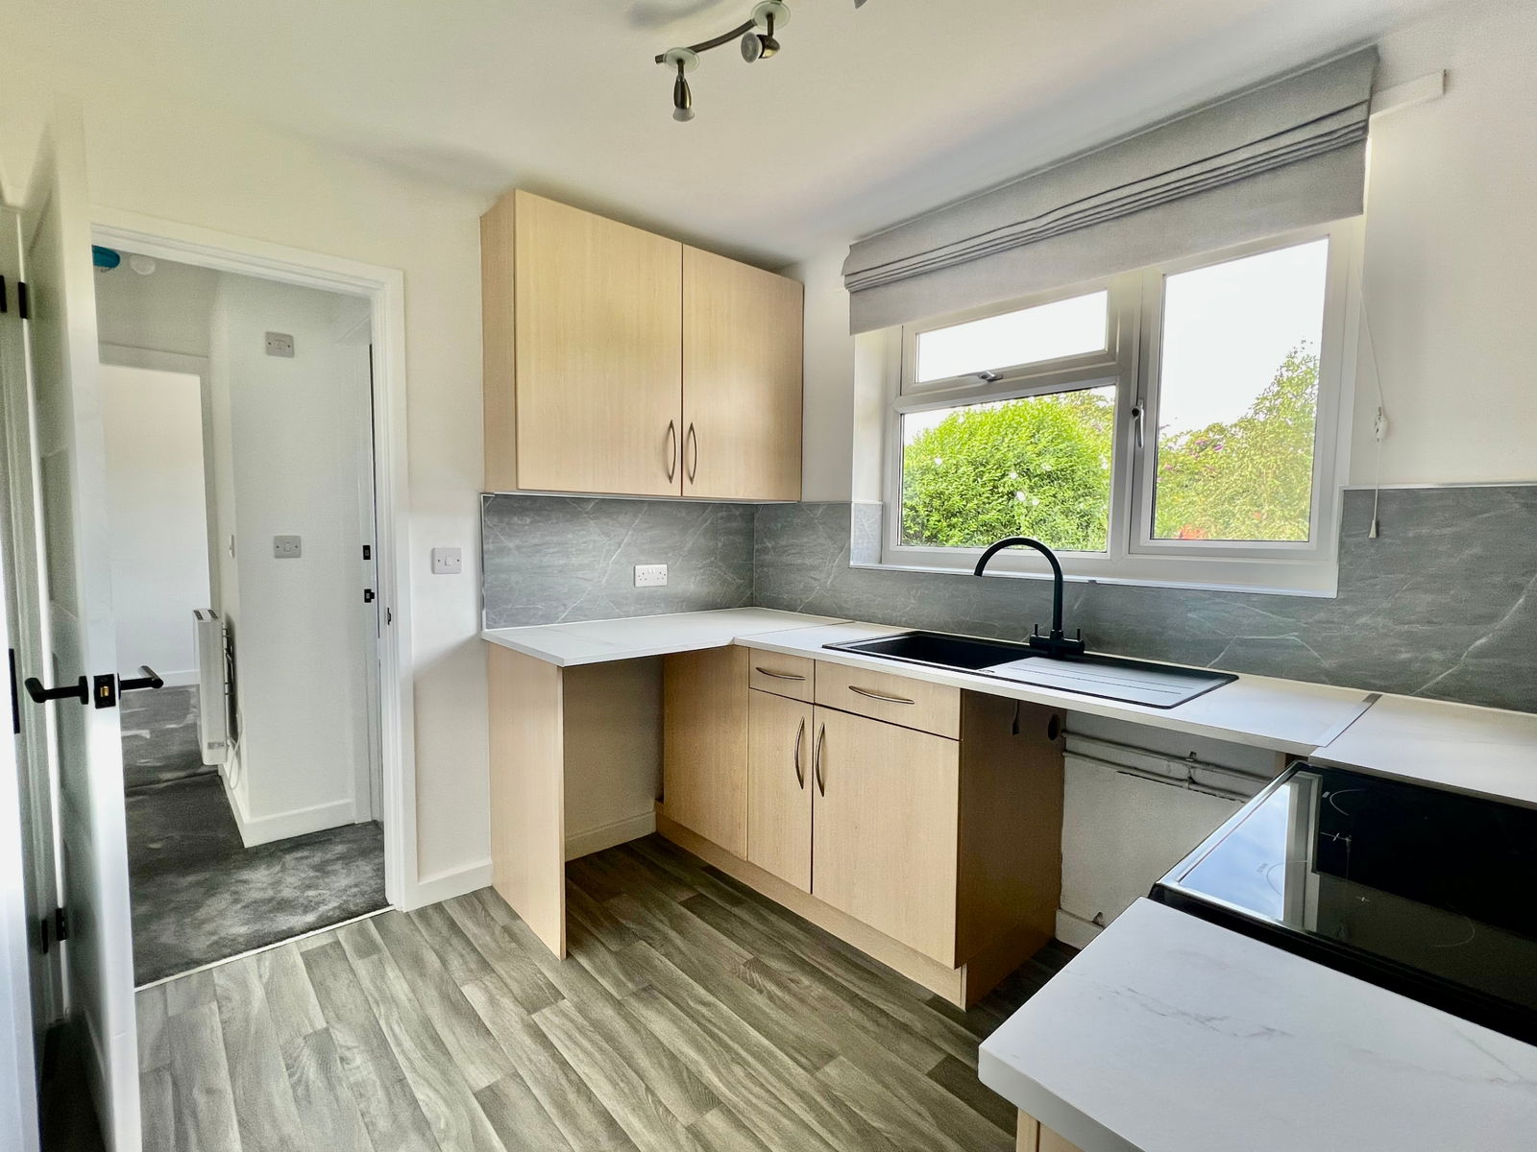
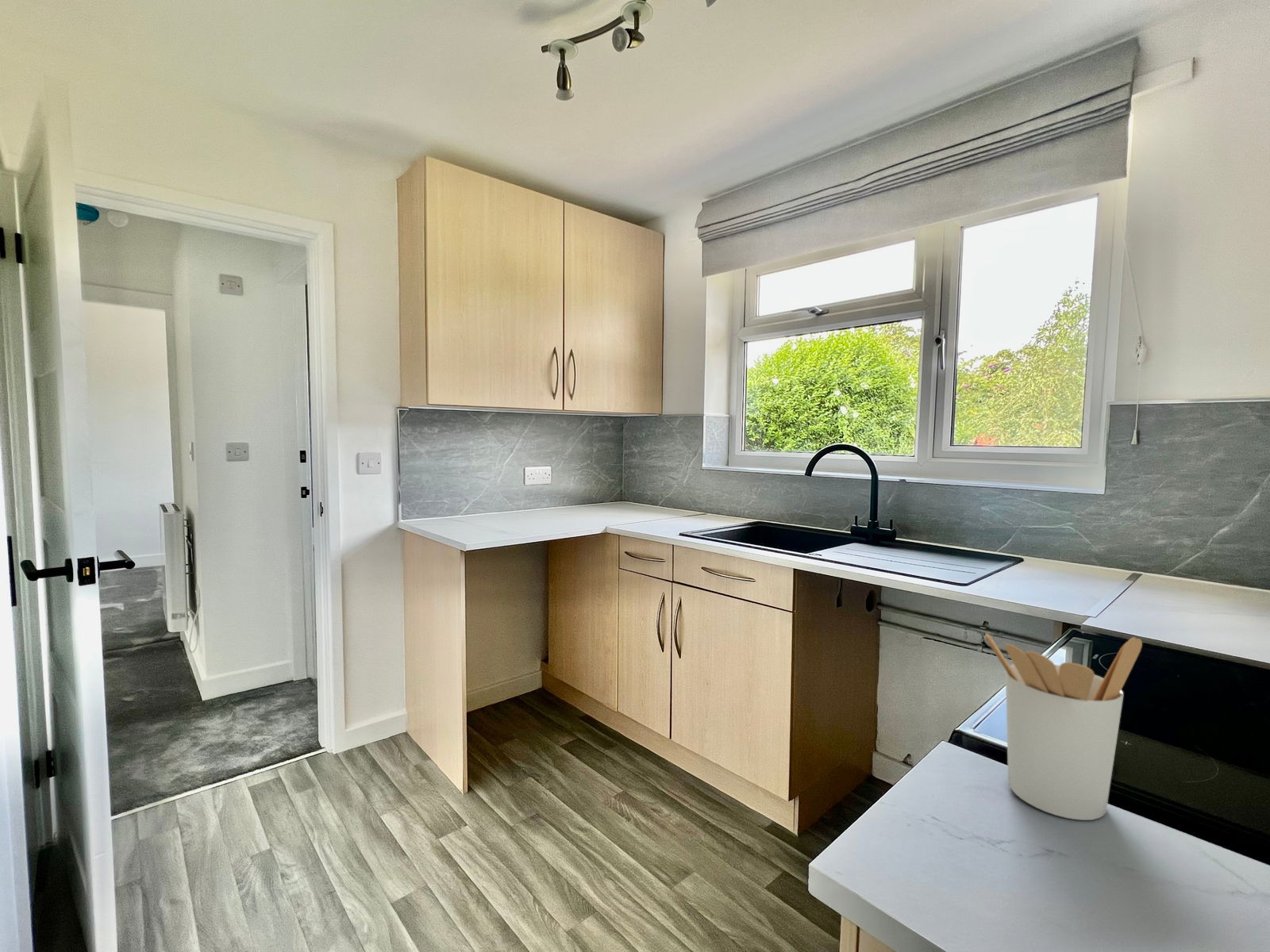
+ utensil holder [984,632,1143,821]
